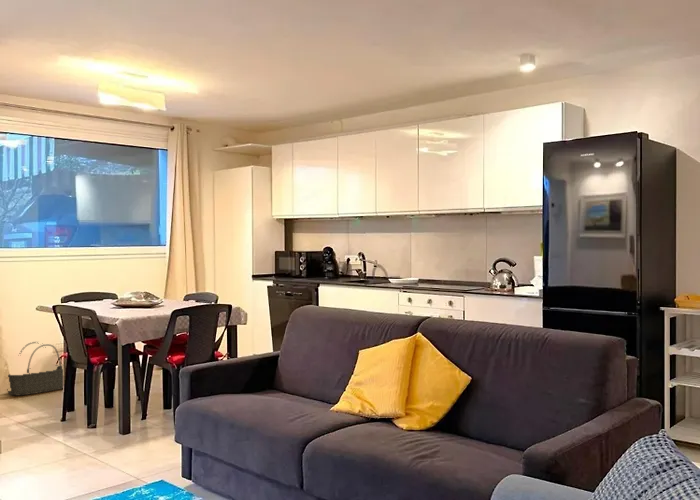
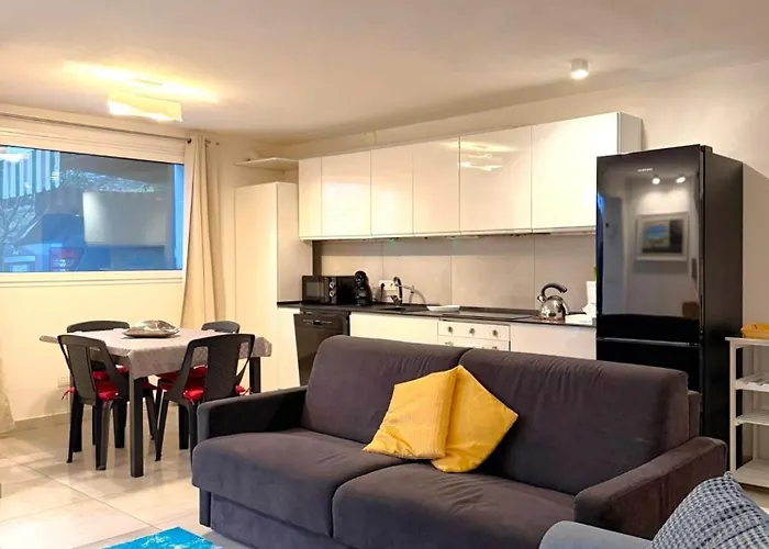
- basket [7,341,64,397]
